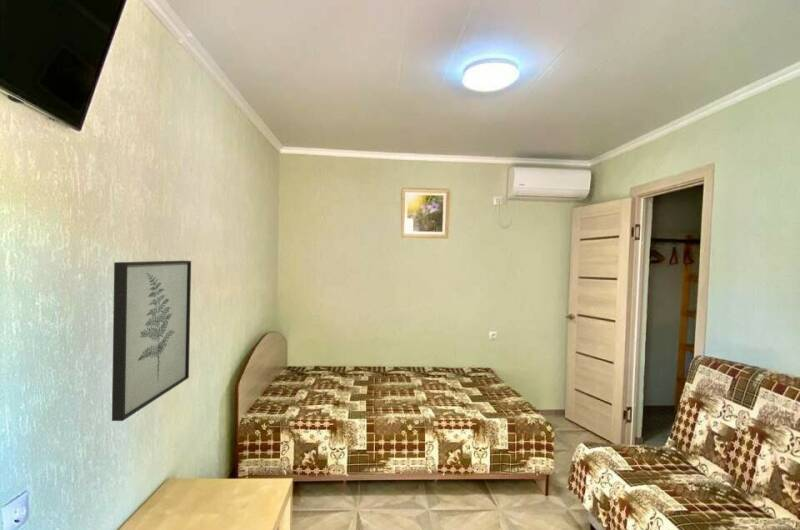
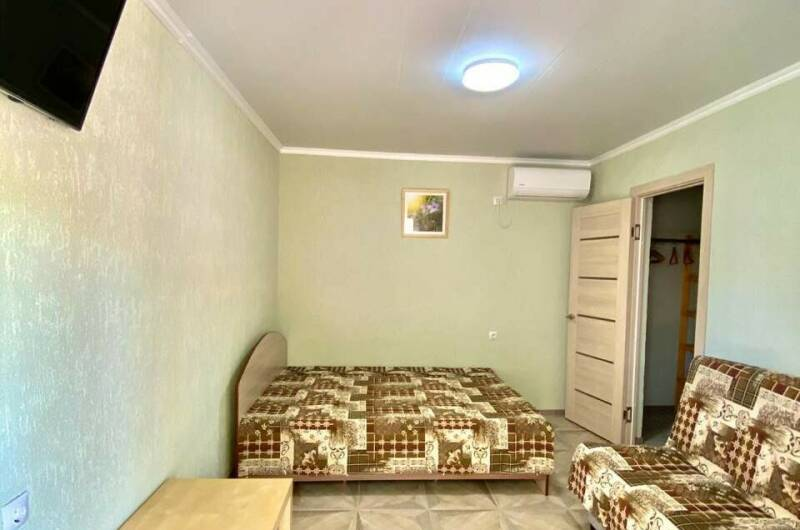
- wall art [111,260,192,422]
